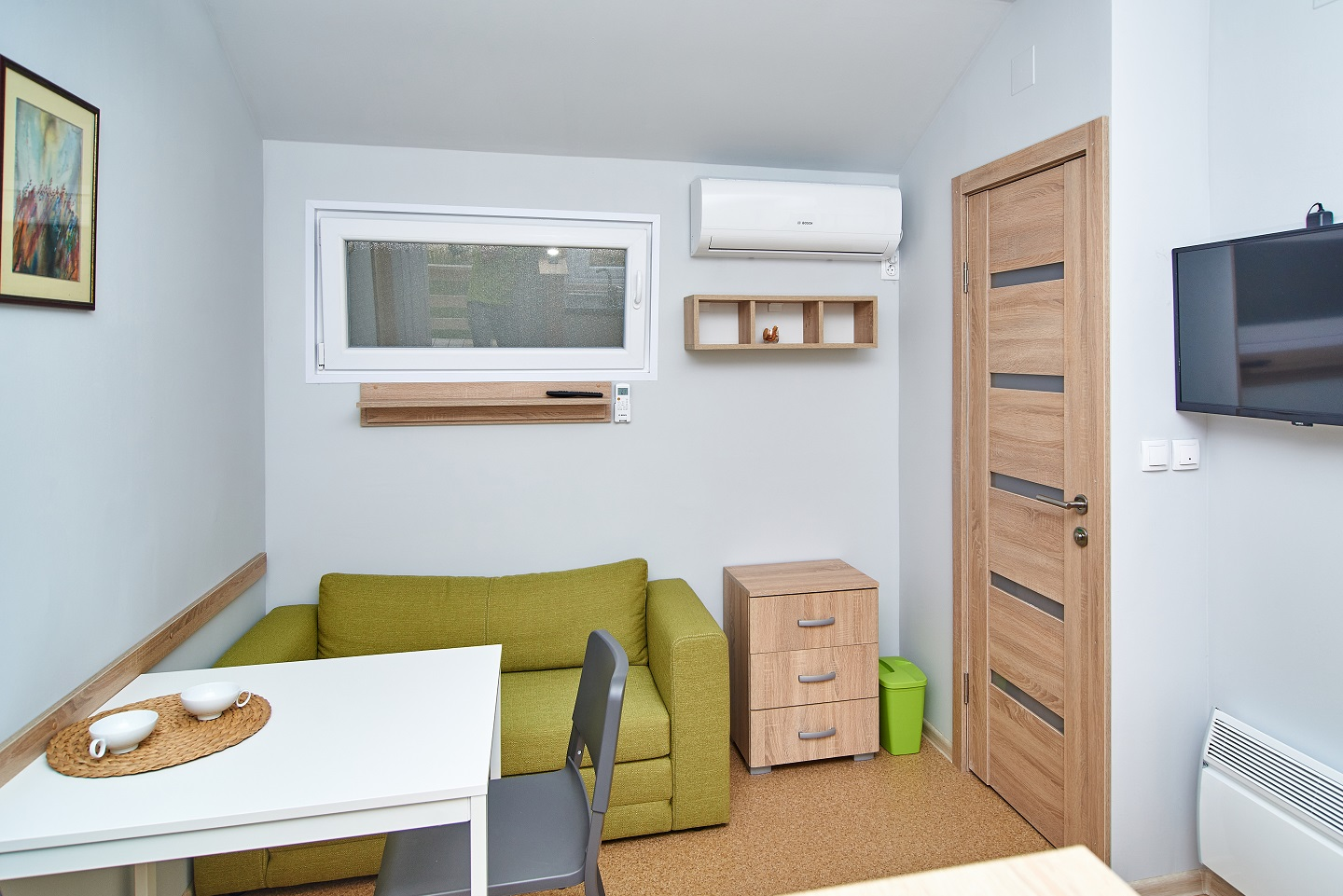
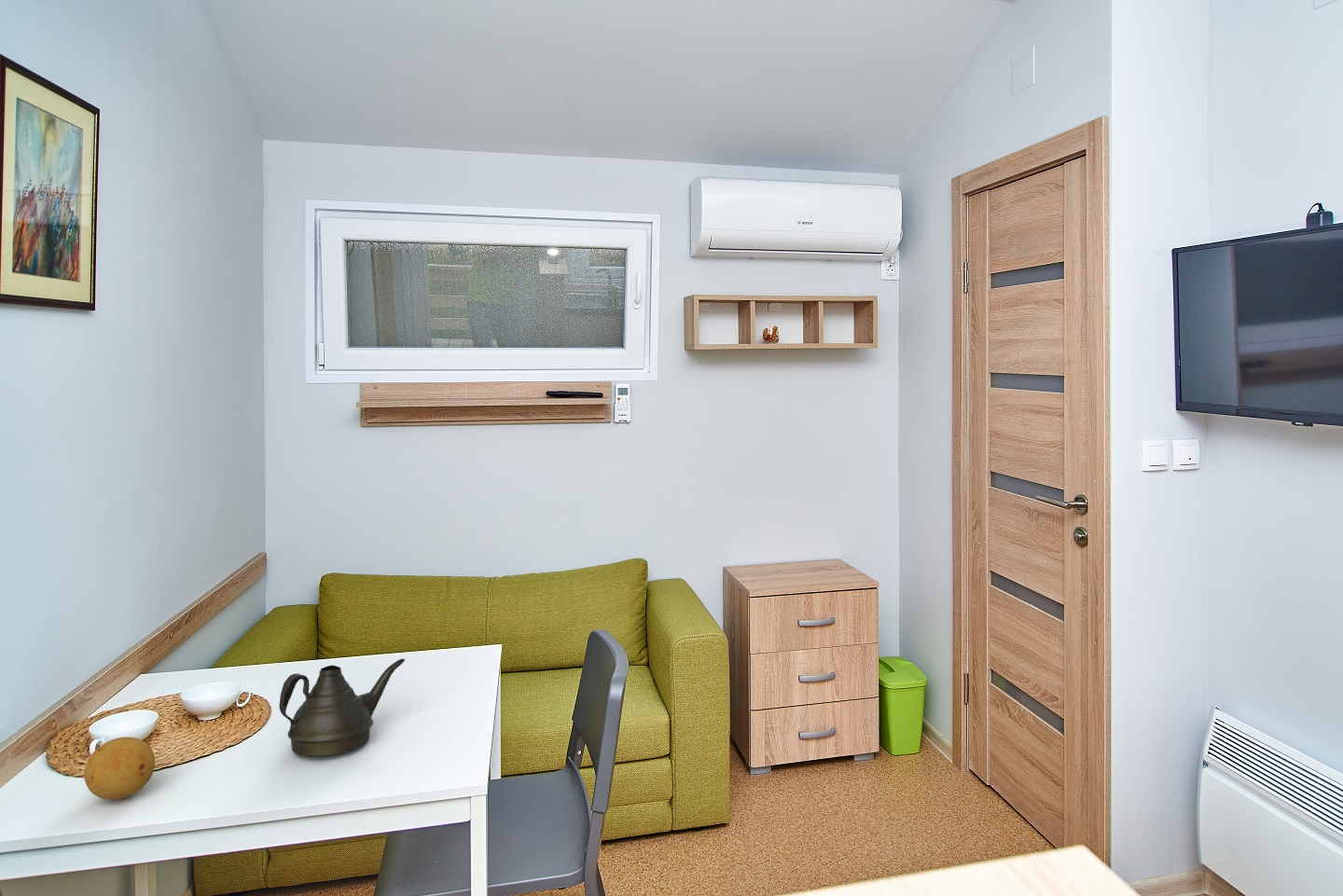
+ fruit [83,736,156,801]
+ teapot [278,658,406,758]
